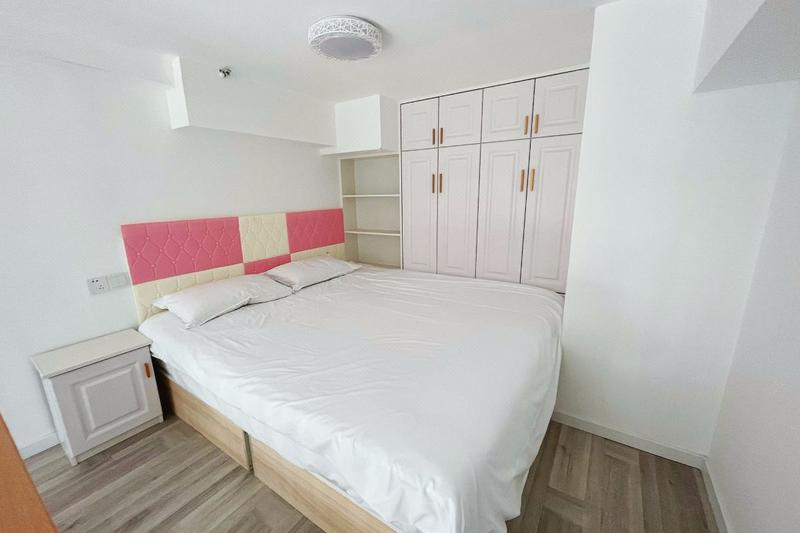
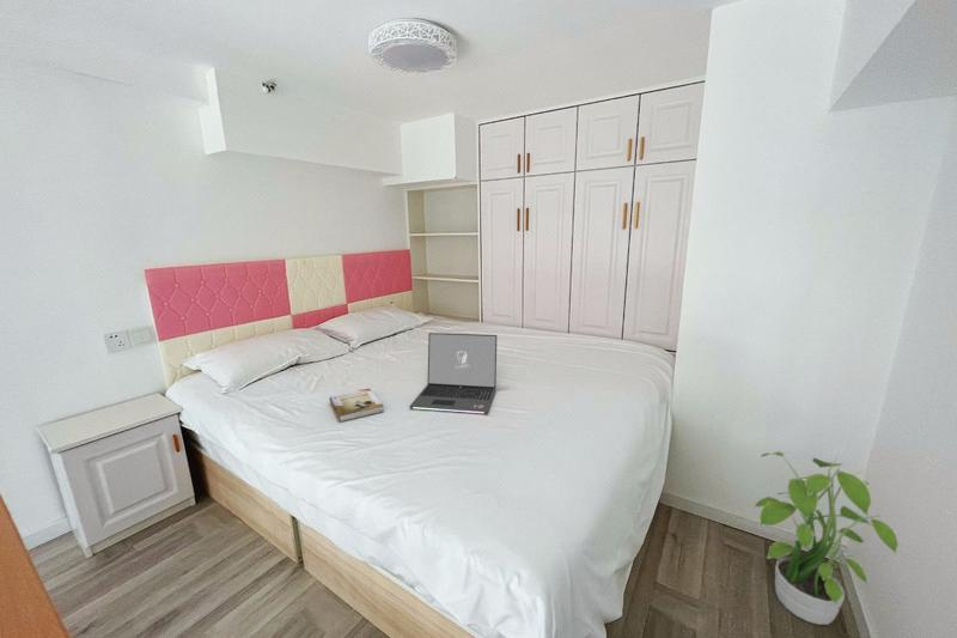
+ book [329,387,385,423]
+ potted plant [752,450,900,626]
+ laptop [409,332,498,415]
